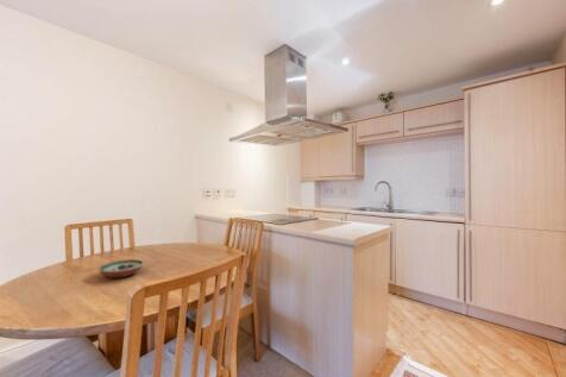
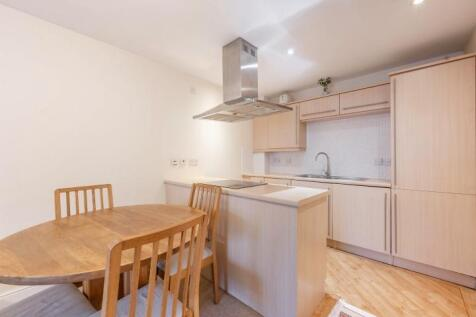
- decorative bowl [98,258,145,279]
